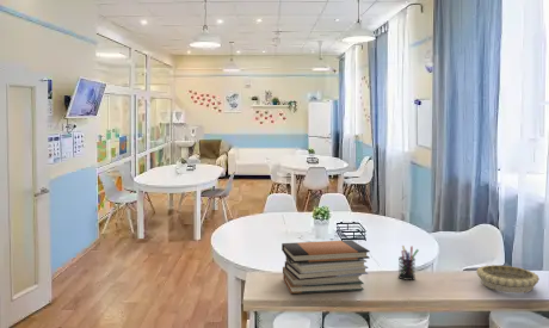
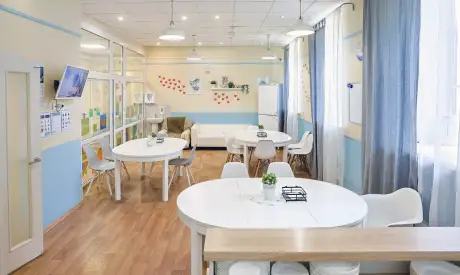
- pen holder [397,245,420,281]
- decorative bowl [475,264,541,295]
- book stack [280,239,371,295]
